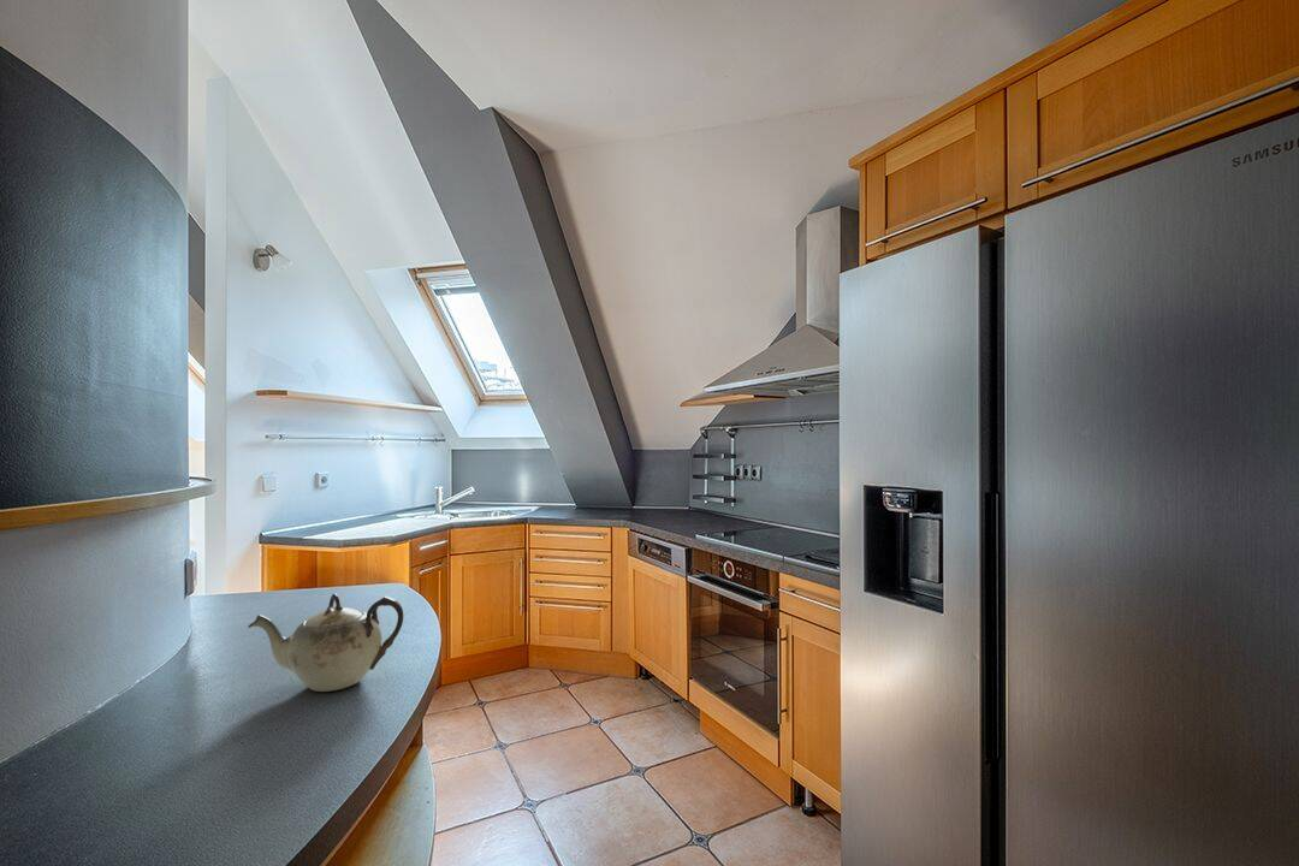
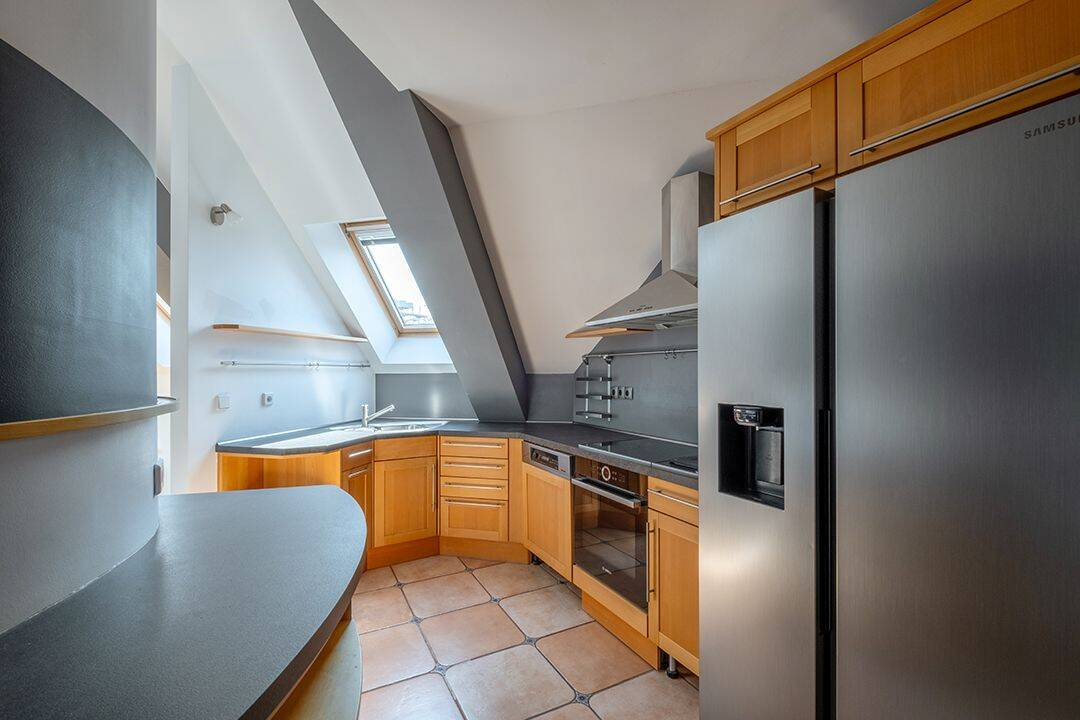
- teapot [247,592,404,693]
